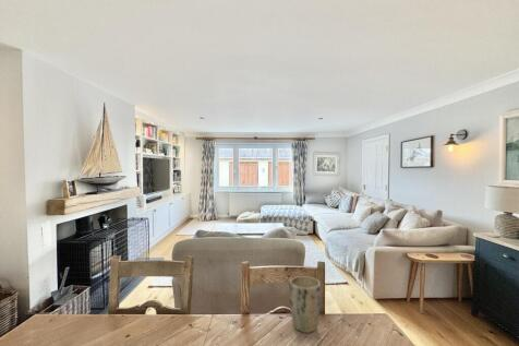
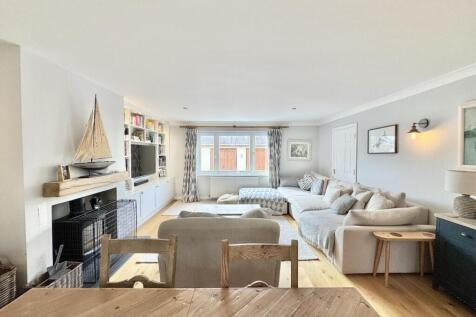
- plant pot [288,275,322,334]
